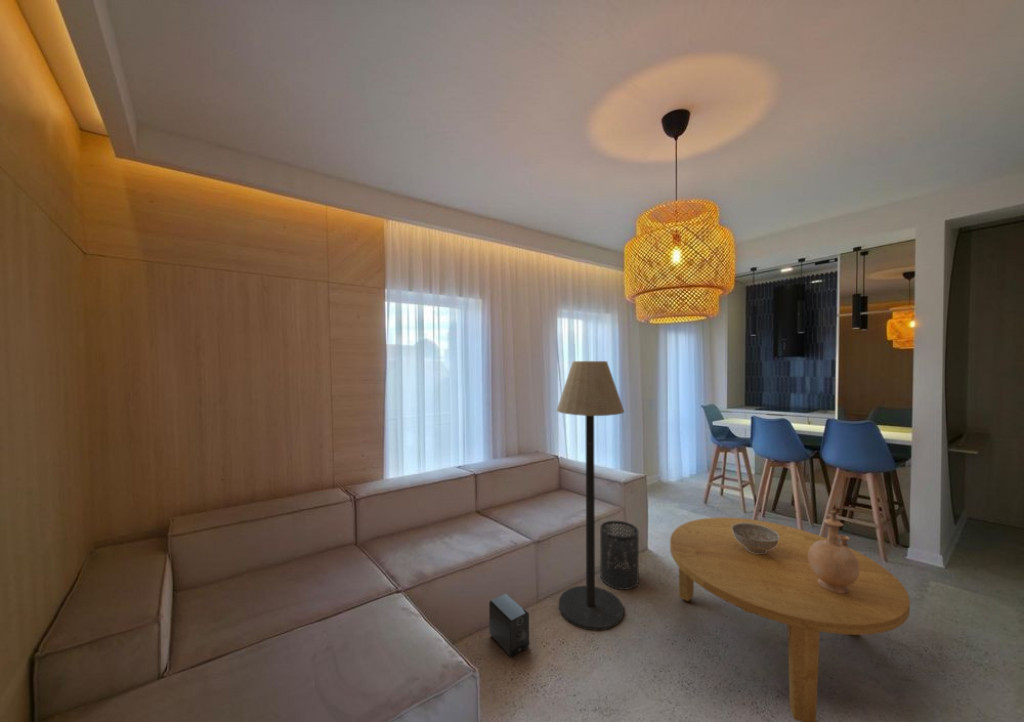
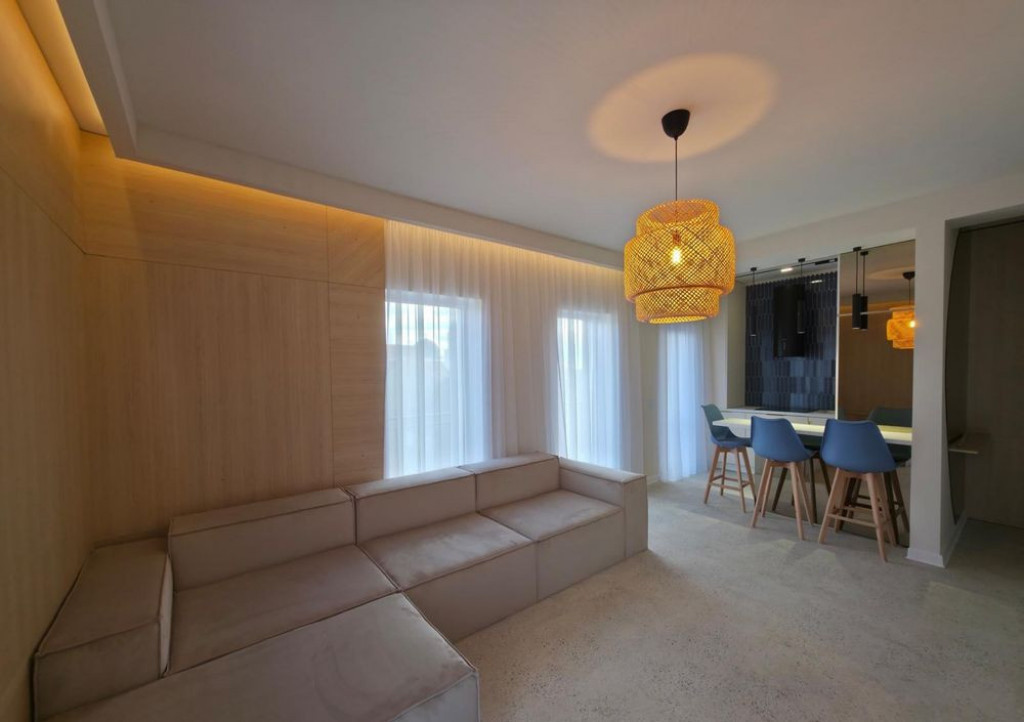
- vase [808,509,859,593]
- speaker [488,593,530,658]
- coffee table [669,516,911,722]
- trash can [599,520,640,591]
- floor lamp [556,360,625,632]
- decorative bowl [732,523,779,553]
